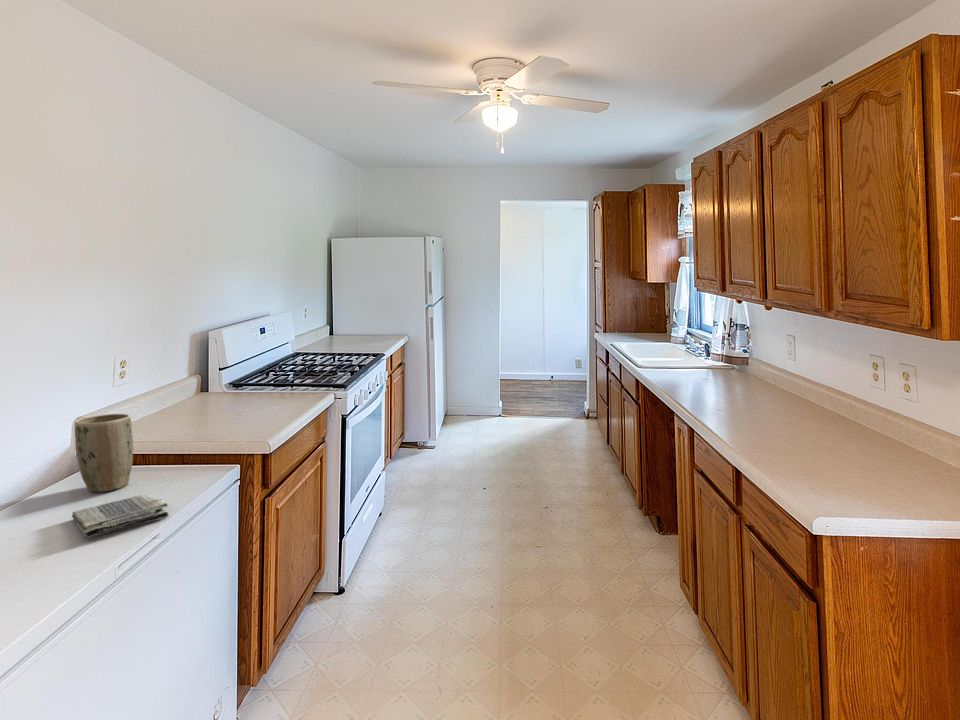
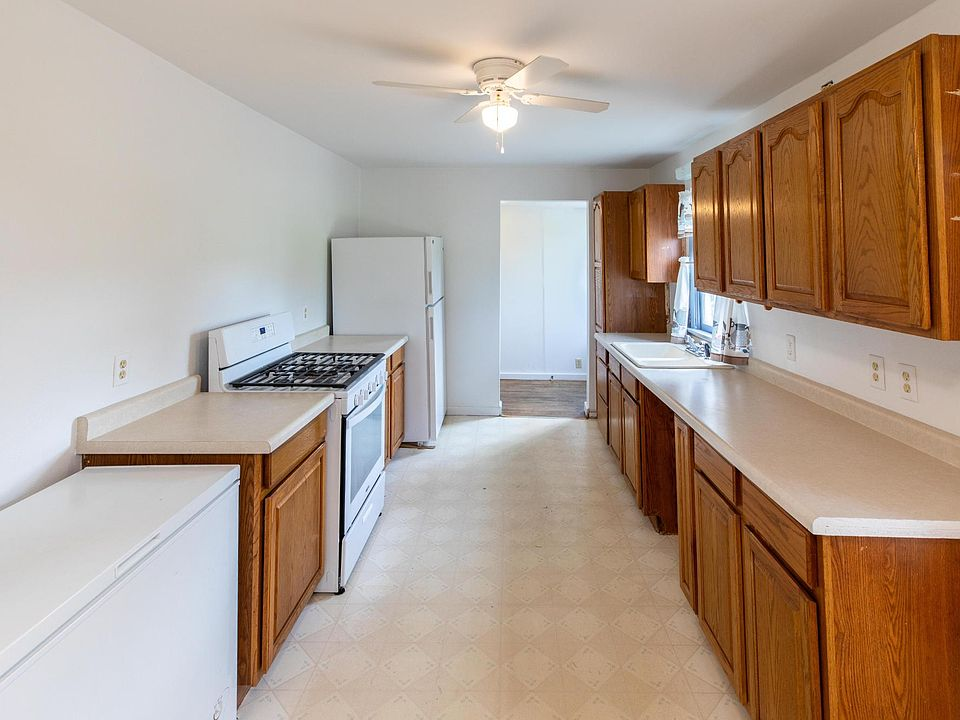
- plant pot [74,413,134,493]
- dish towel [71,493,170,539]
